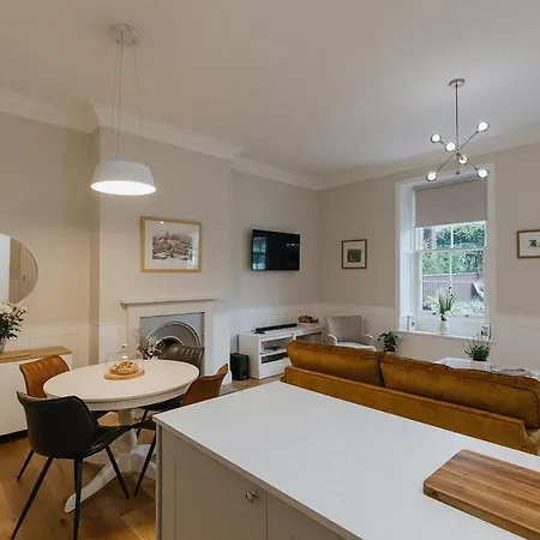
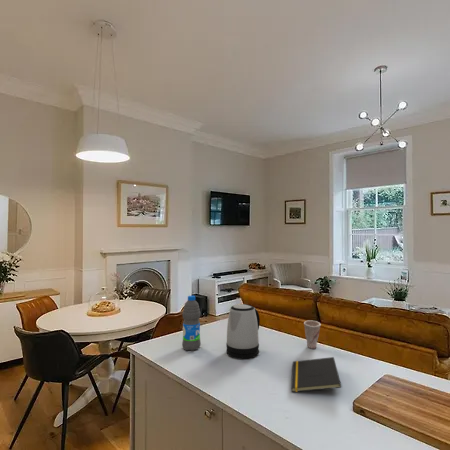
+ cup [303,319,322,350]
+ notepad [290,356,342,393]
+ water bottle [181,295,202,351]
+ kettle [225,303,261,360]
